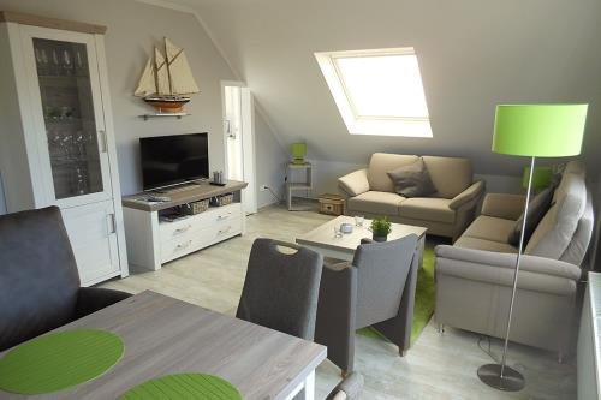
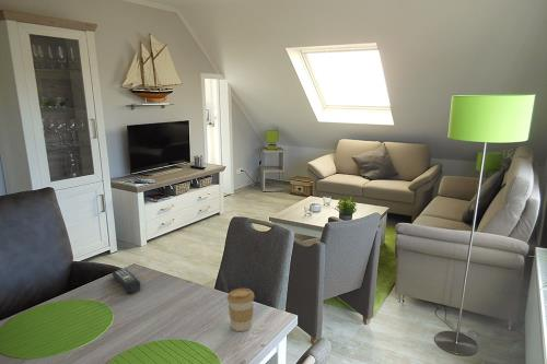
+ coffee cup [226,287,256,332]
+ remote control [112,268,141,295]
